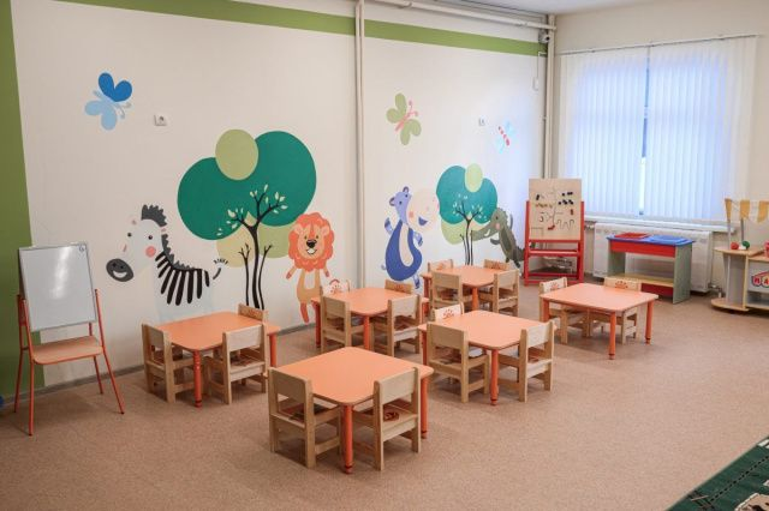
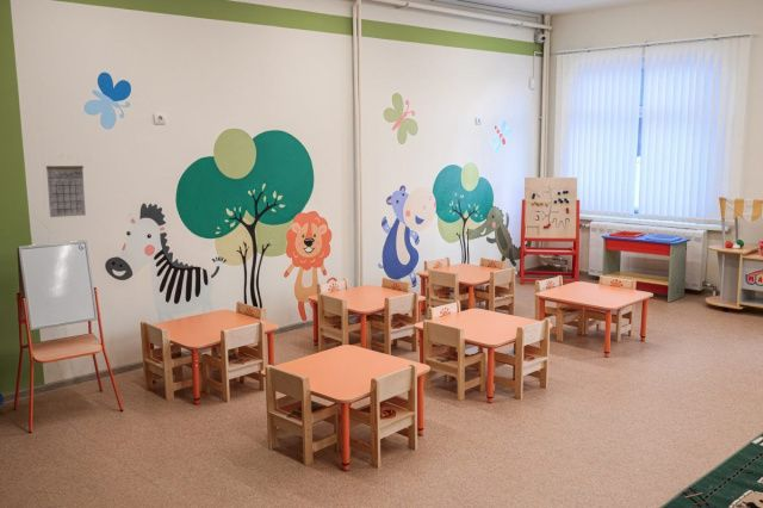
+ calendar [45,154,87,218]
